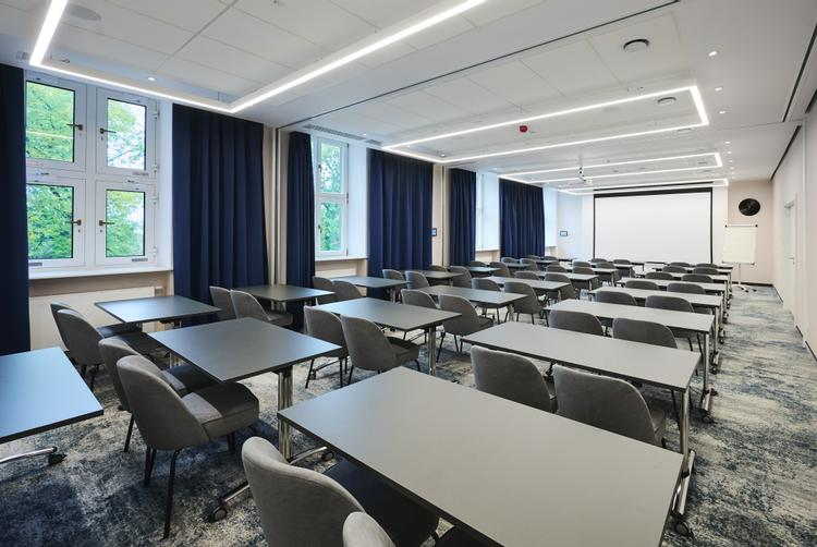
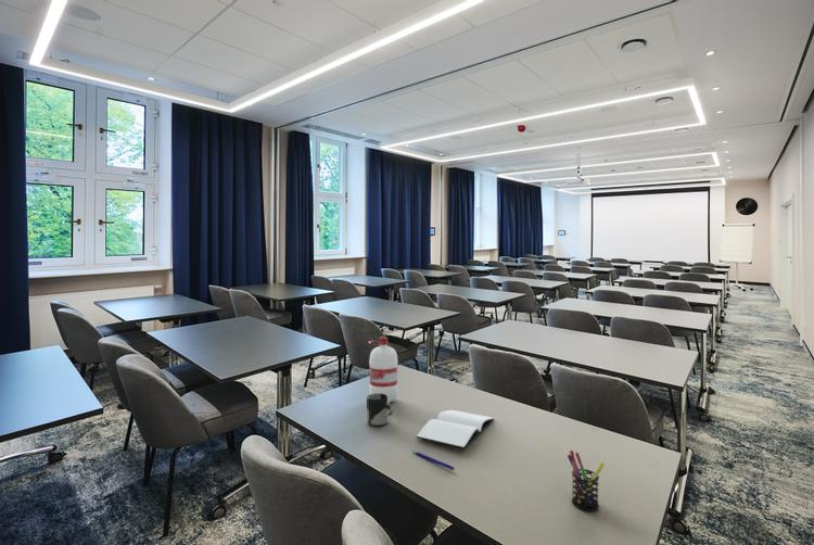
+ book [416,409,495,449]
+ pen [411,449,455,471]
+ water bottle [368,335,399,404]
+ cup [366,393,395,427]
+ pen holder [567,449,606,512]
